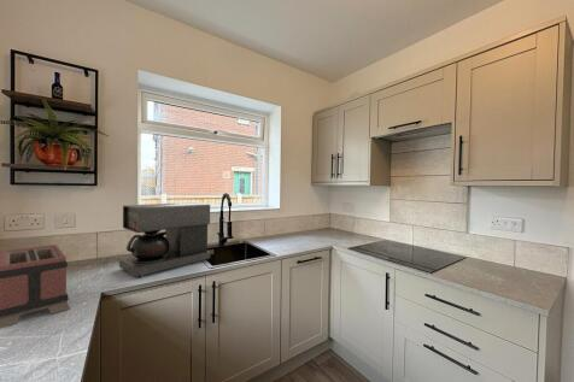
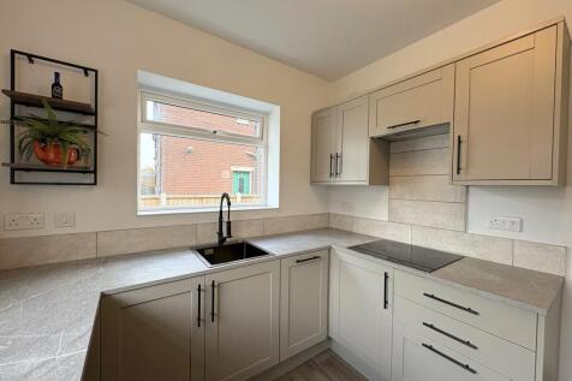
- coffee maker [118,201,211,278]
- toaster [0,243,71,329]
